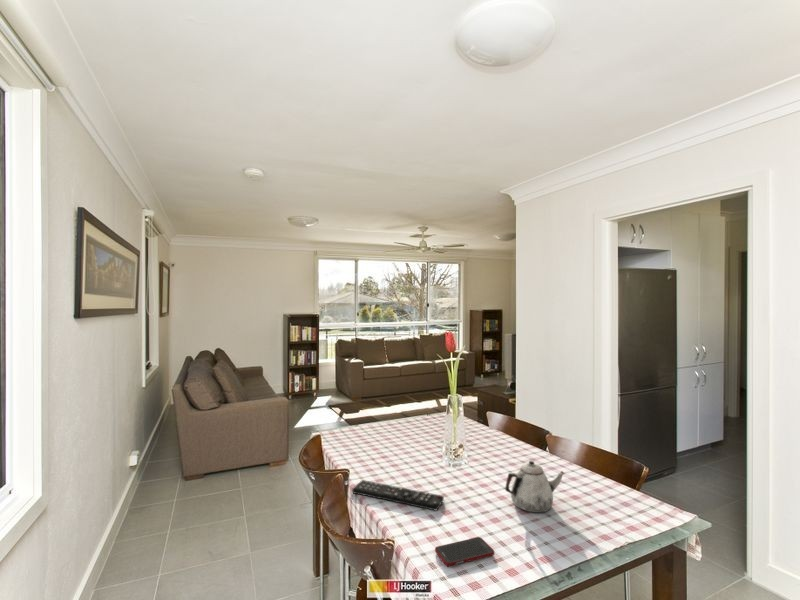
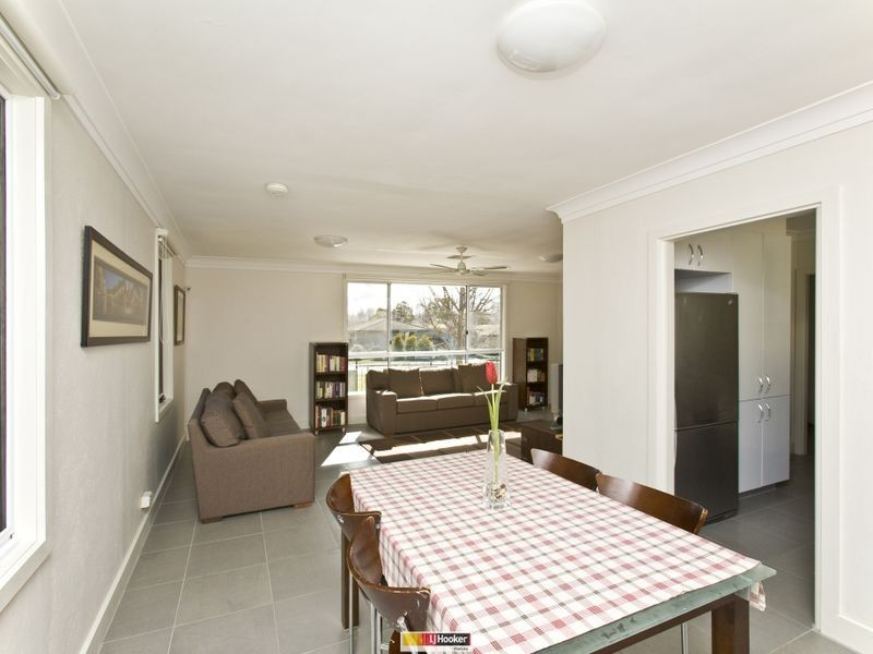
- teapot [504,460,565,514]
- cell phone [434,536,495,567]
- remote control [351,479,445,512]
